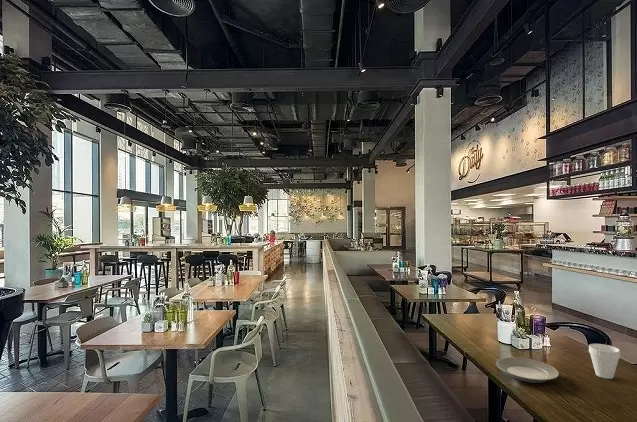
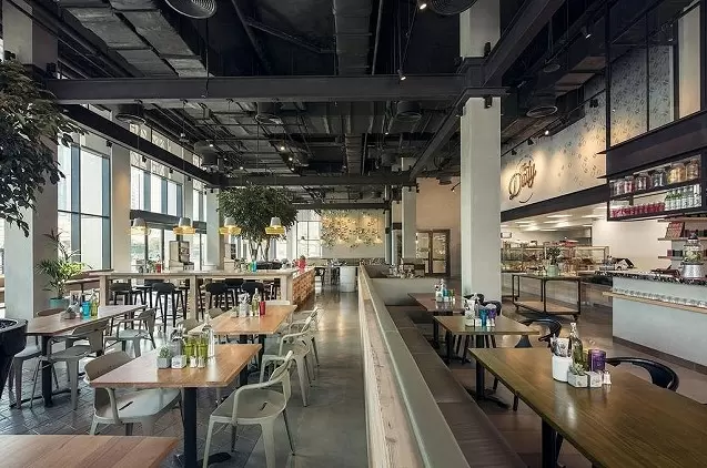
- plate [495,356,560,384]
- cup [588,343,621,380]
